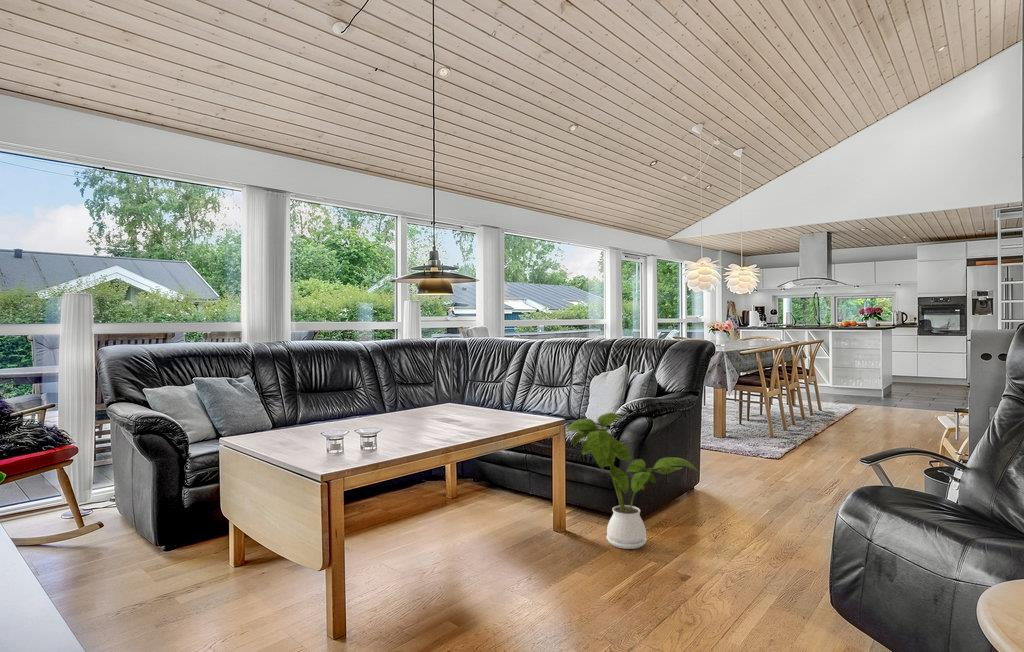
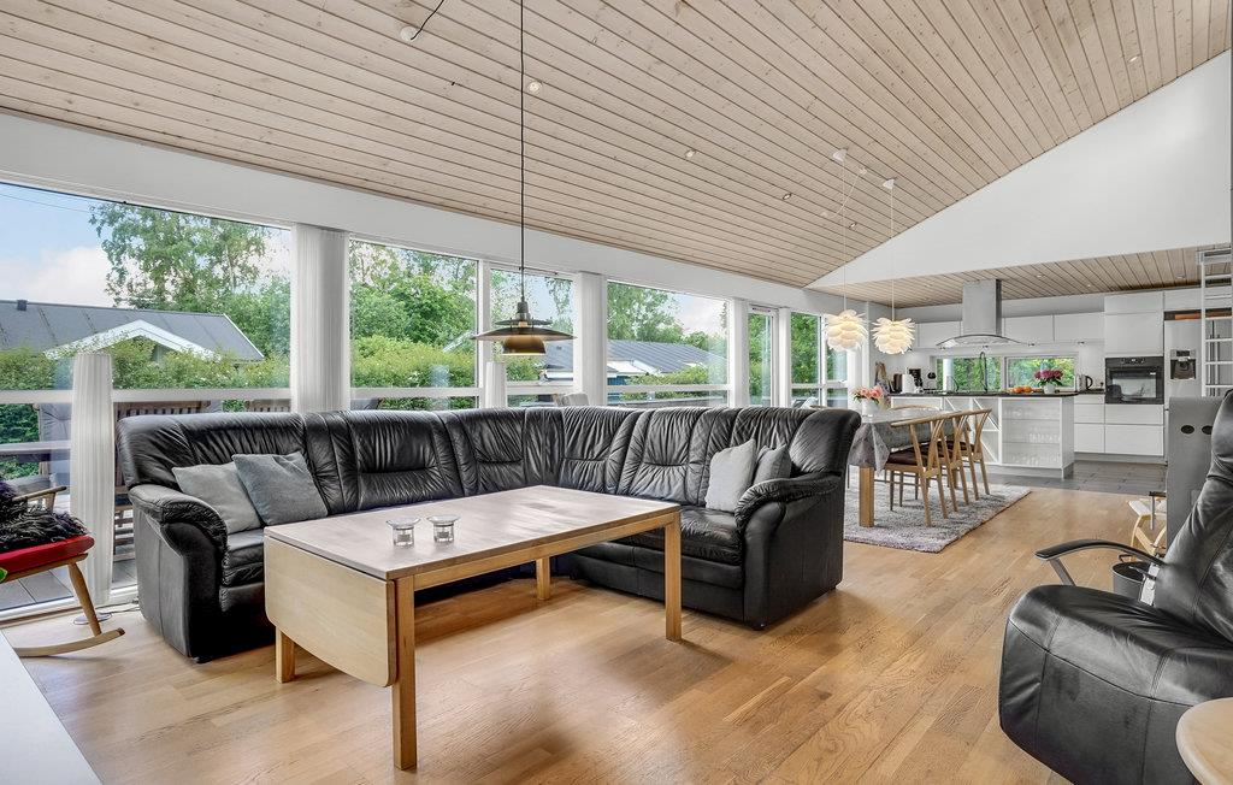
- house plant [565,412,701,550]
